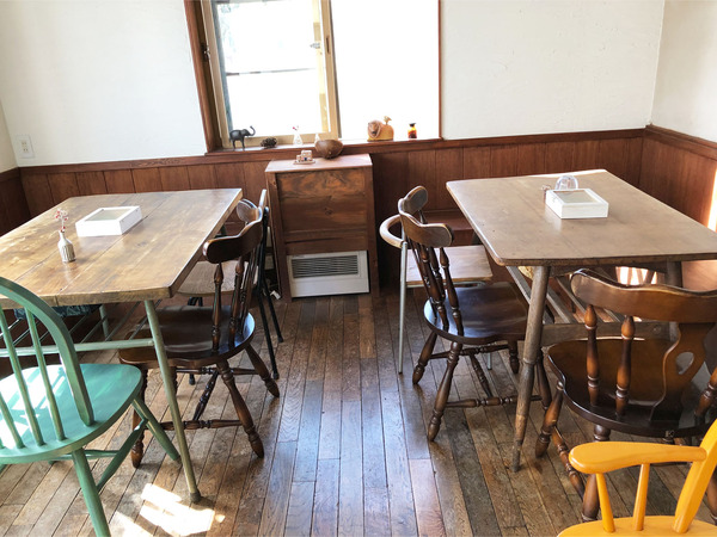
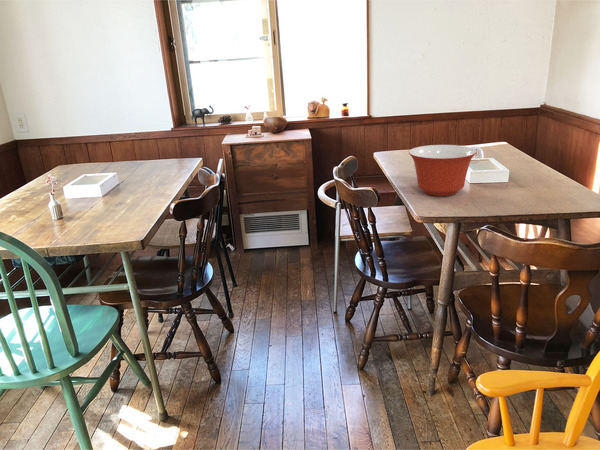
+ mixing bowl [408,144,478,197]
